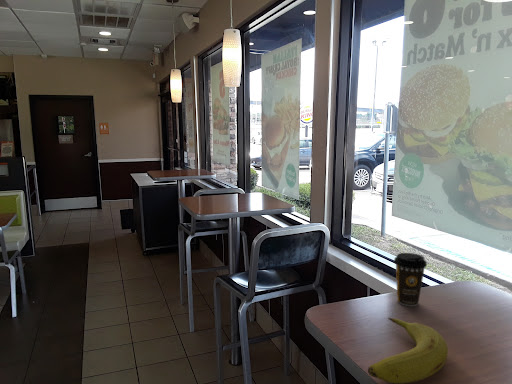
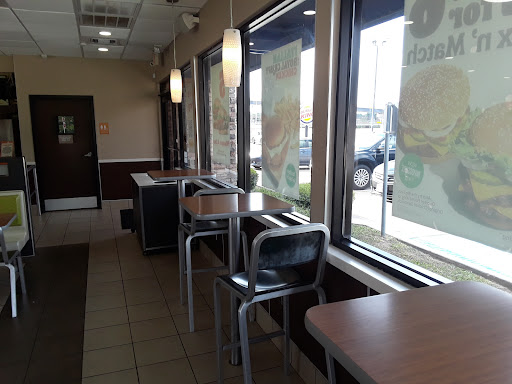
- coffee cup [393,252,428,307]
- fruit [367,317,449,384]
